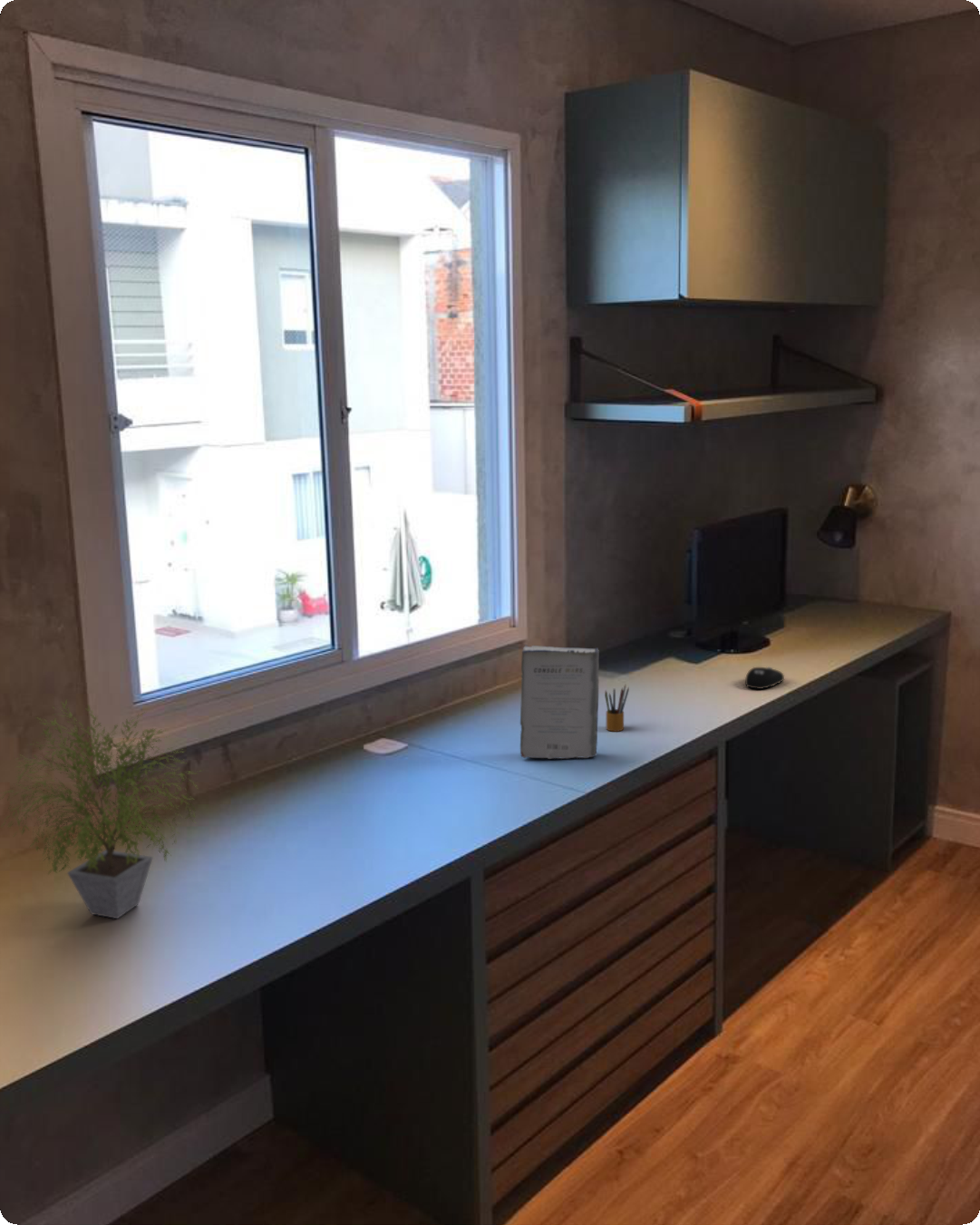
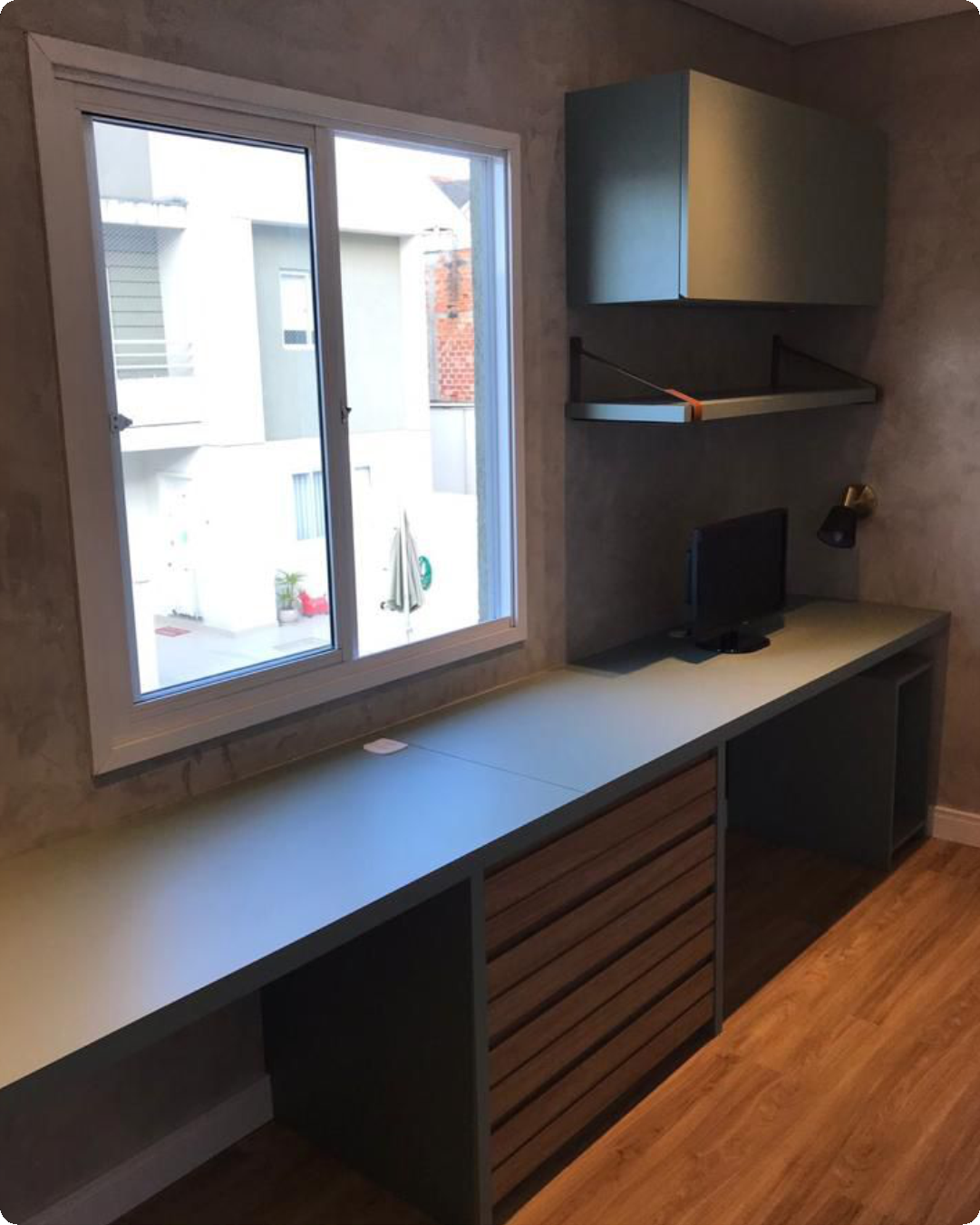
- computer mouse [744,666,785,690]
- pencil box [604,684,630,733]
- potted plant [0,698,204,919]
- book [519,644,600,760]
